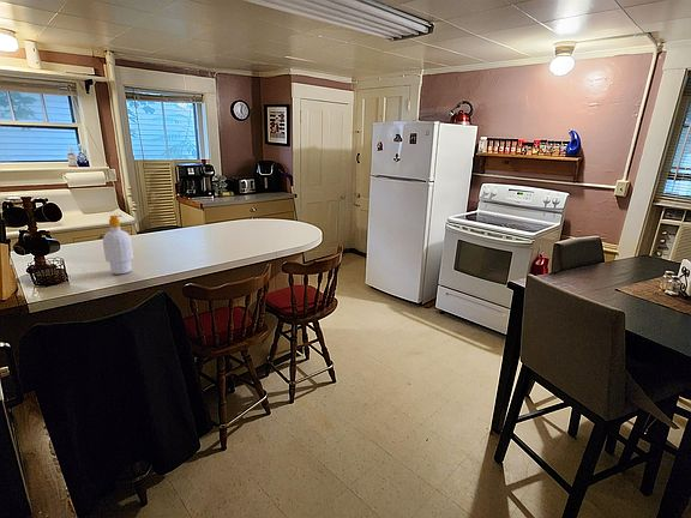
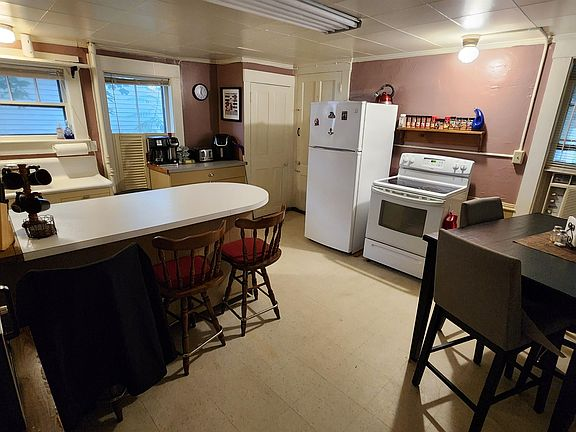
- soap bottle [102,213,134,276]
